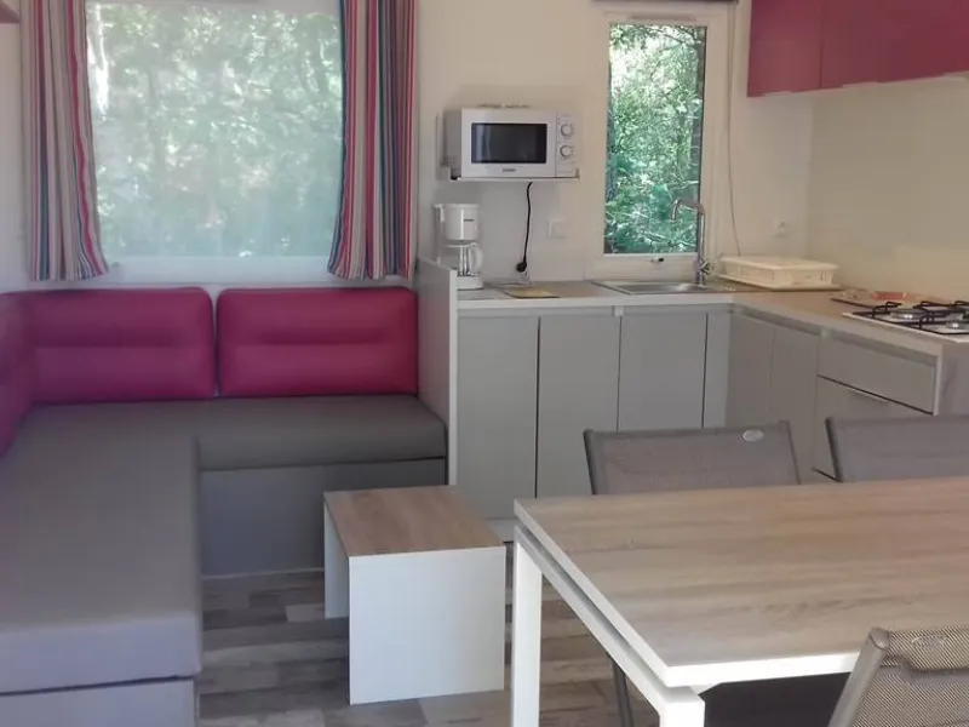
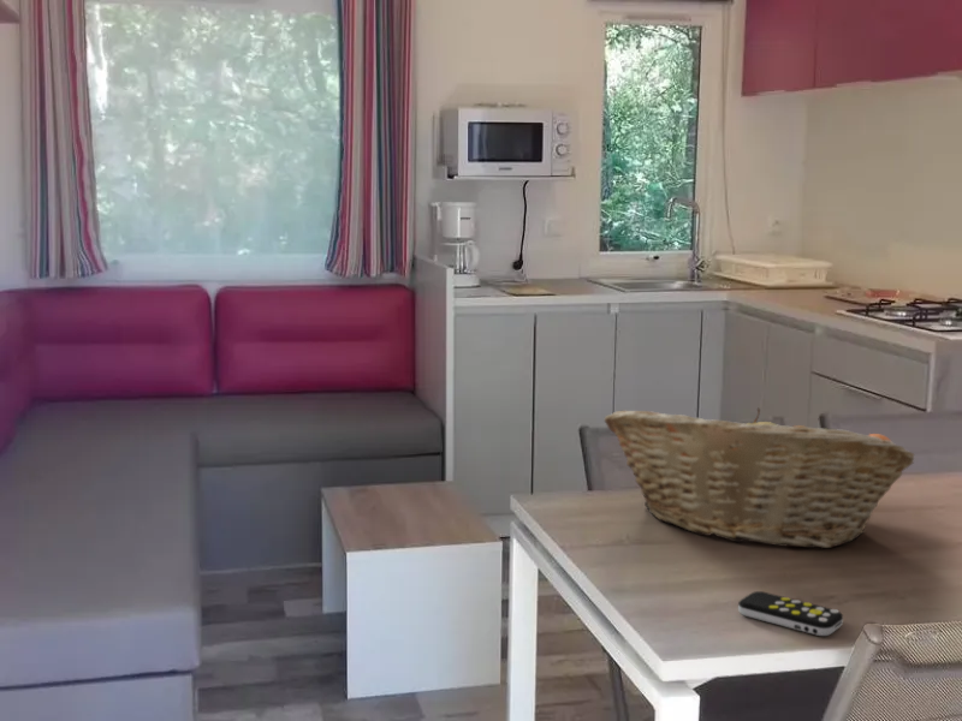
+ remote control [737,590,844,637]
+ fruit basket [604,407,915,549]
